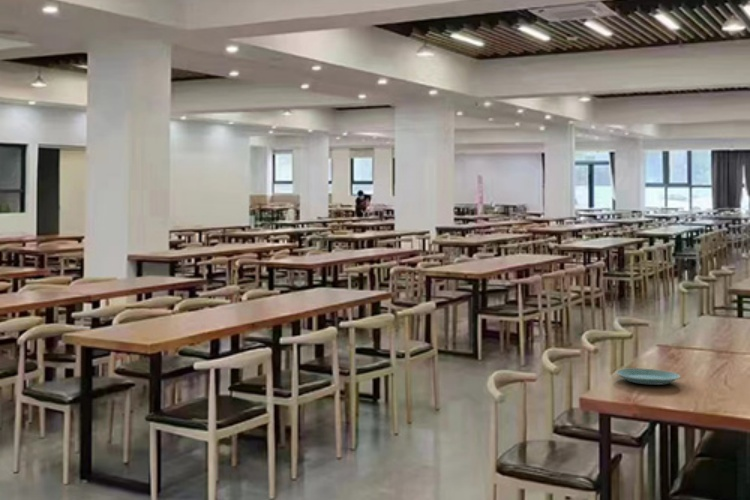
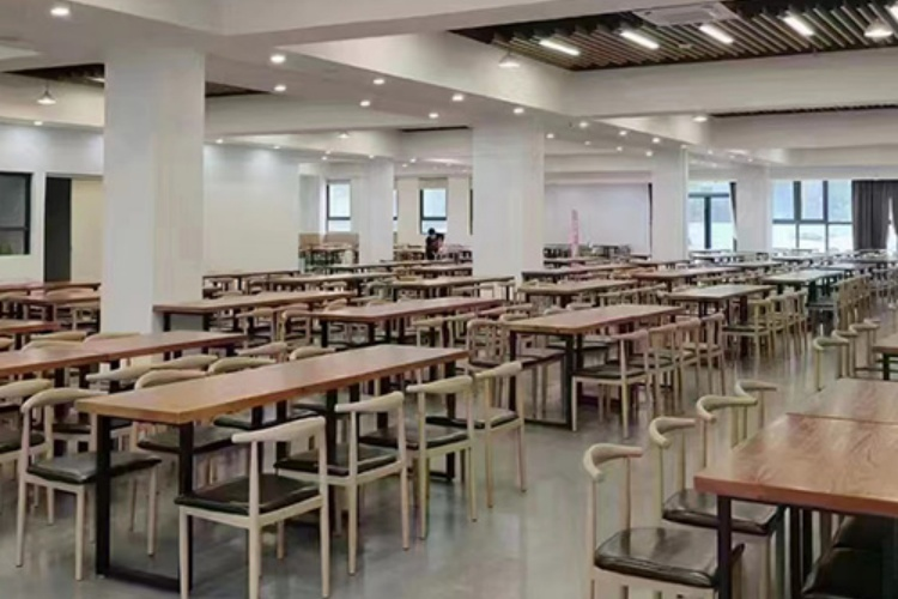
- plate [615,367,681,386]
